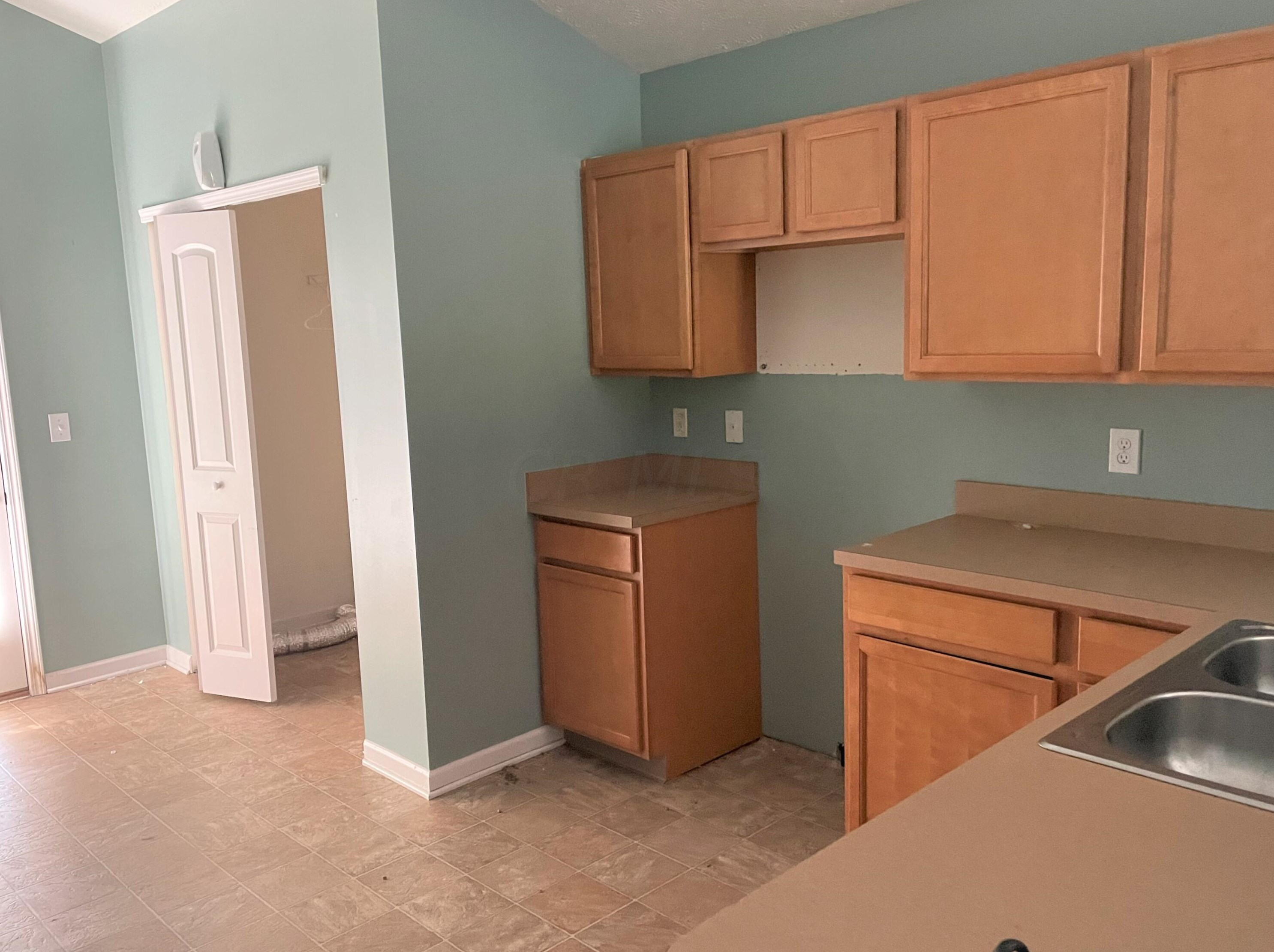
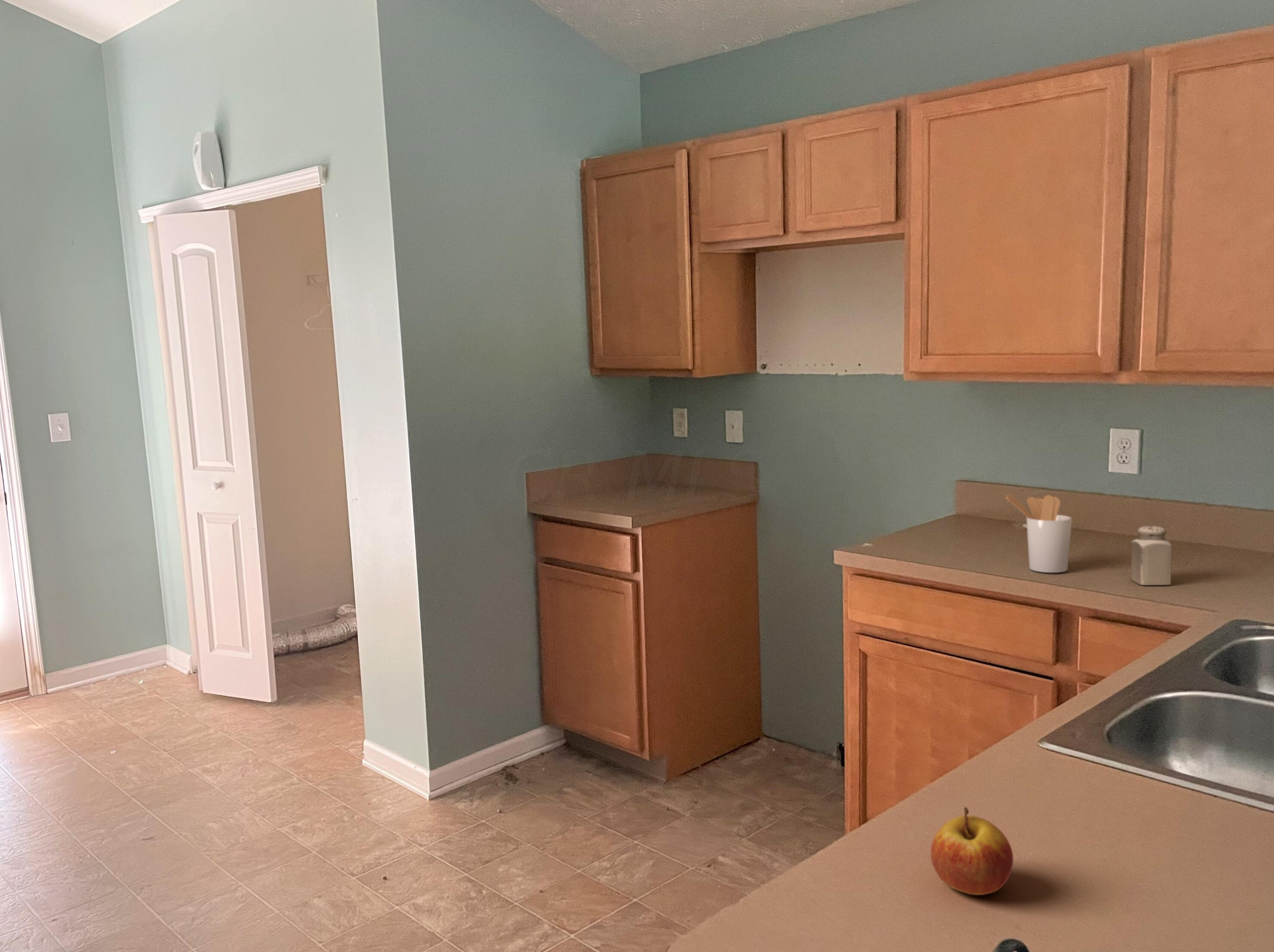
+ apple [931,807,1014,895]
+ utensil holder [1005,493,1072,573]
+ salt shaker [1130,526,1172,586]
